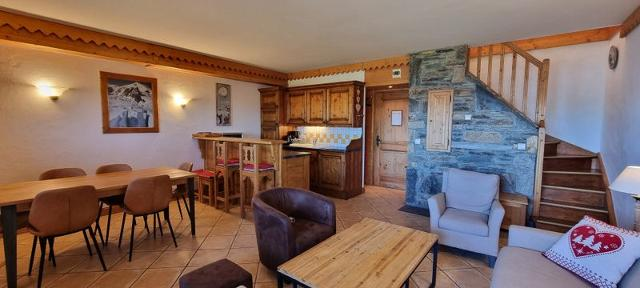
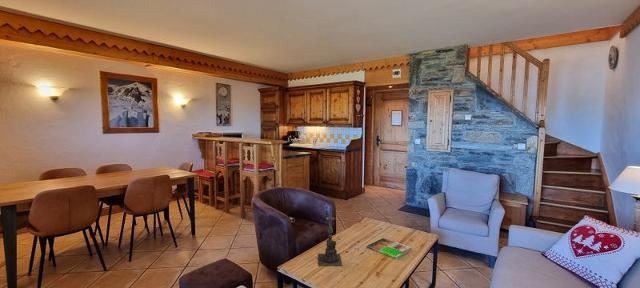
+ magazine [364,236,414,260]
+ candle holder [317,210,343,267]
